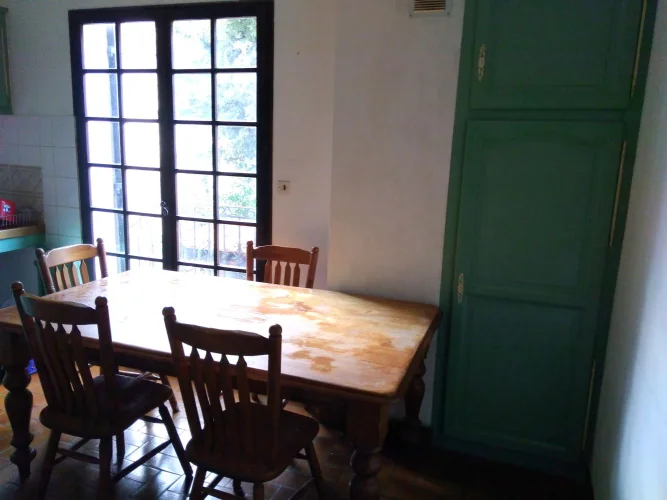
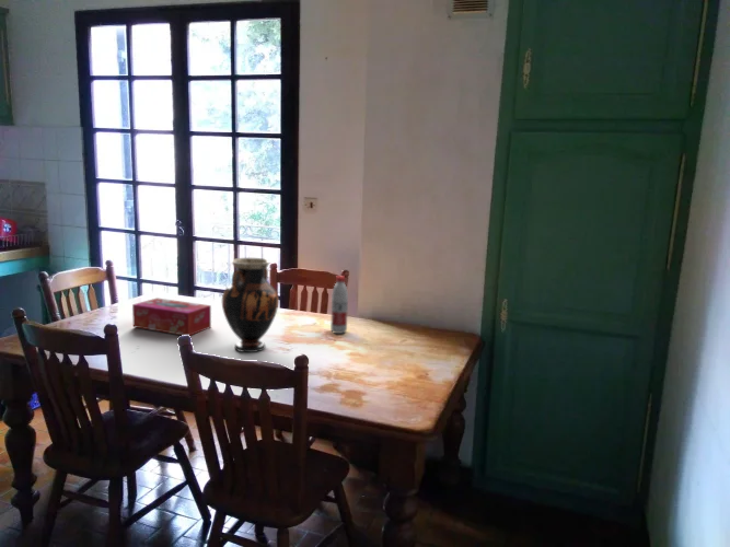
+ vase [221,257,280,353]
+ water bottle [329,275,349,335]
+ tissue box [131,296,212,337]
